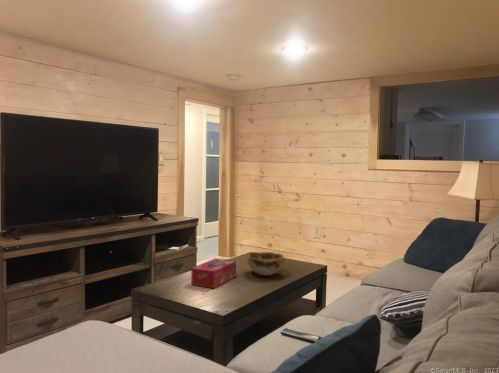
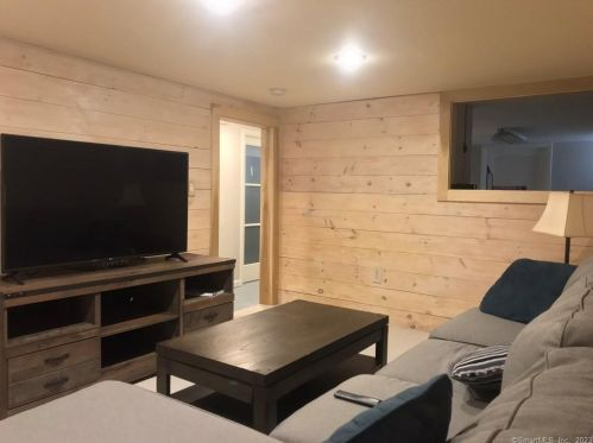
- decorative bowl [246,251,285,276]
- tissue box [190,257,237,289]
